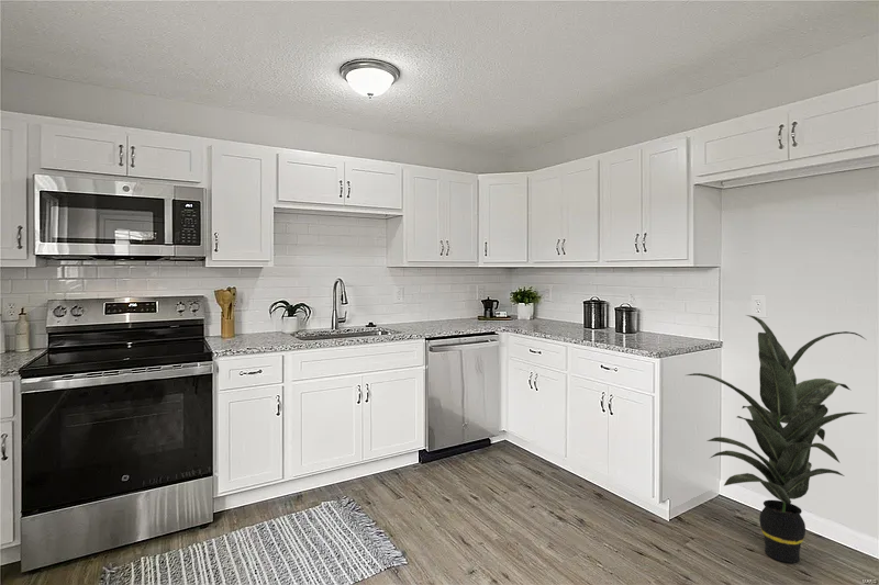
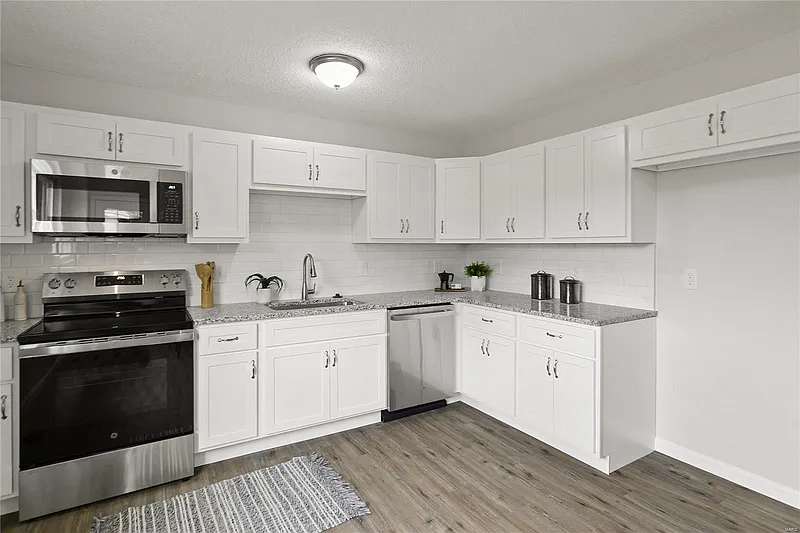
- indoor plant [686,314,868,564]
